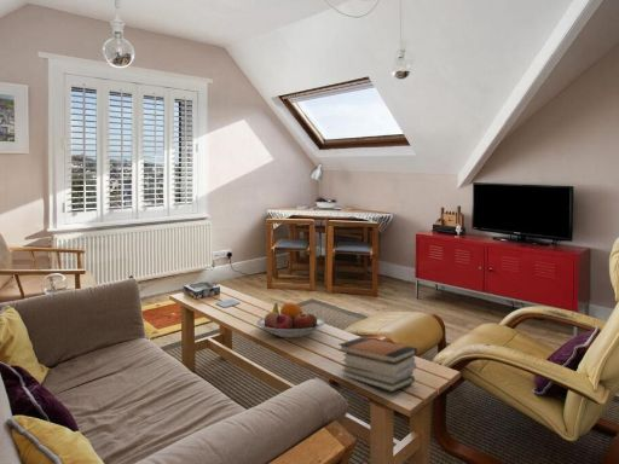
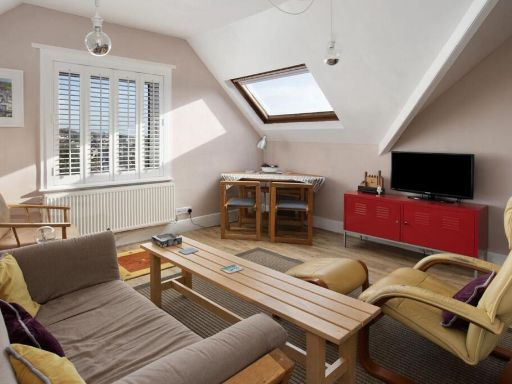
- book stack [337,336,418,393]
- fruit bowl [255,302,325,338]
